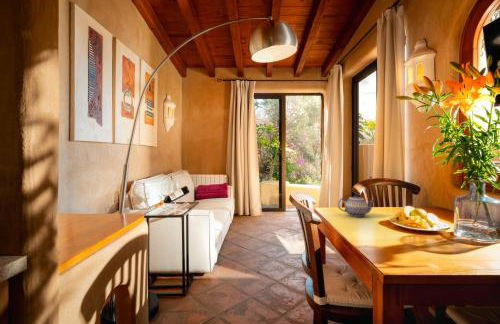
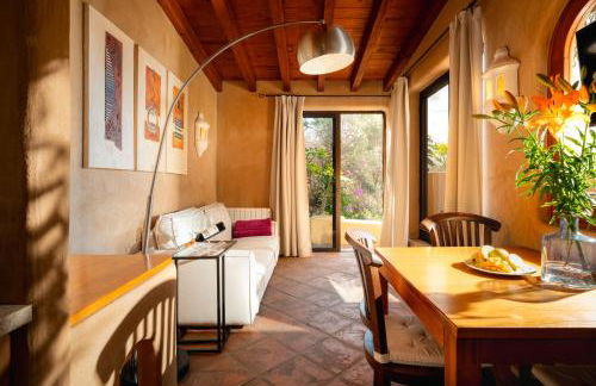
- teapot [337,193,376,218]
